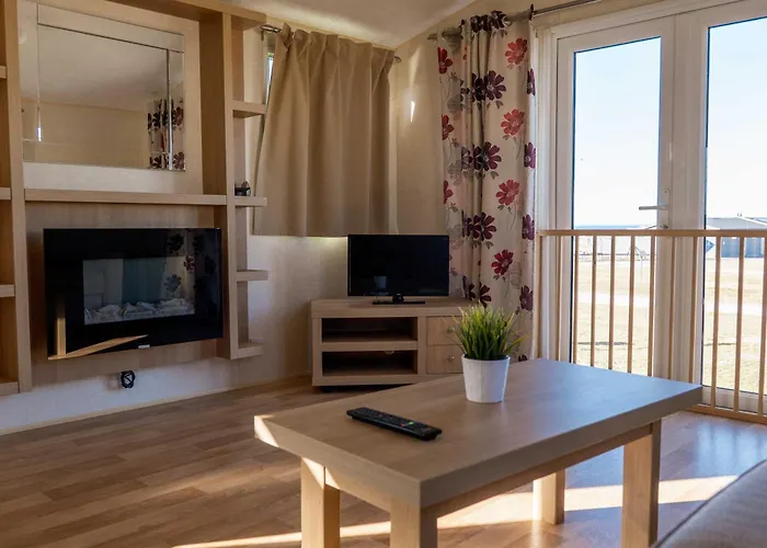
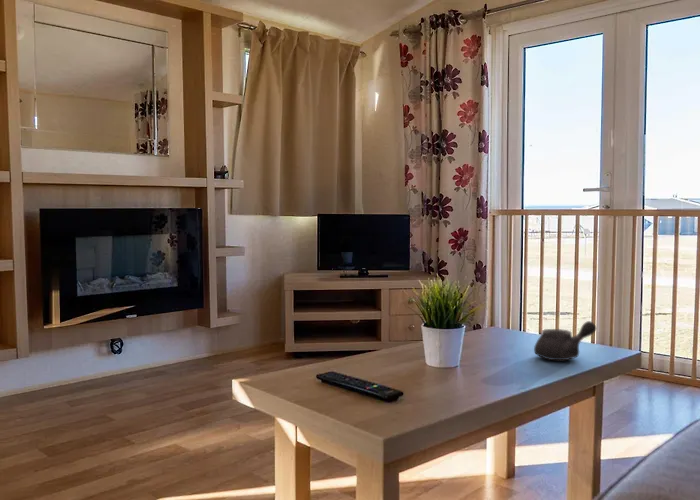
+ teapot [533,320,597,361]
